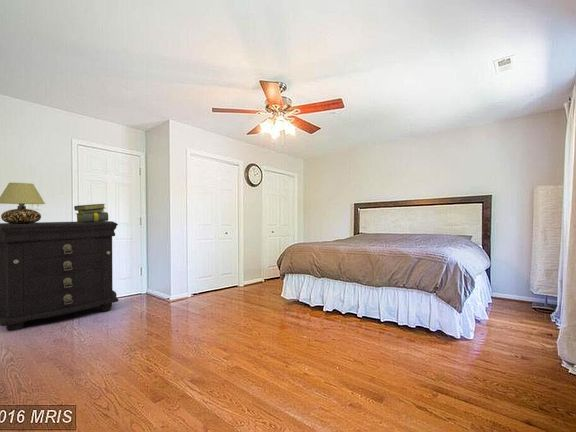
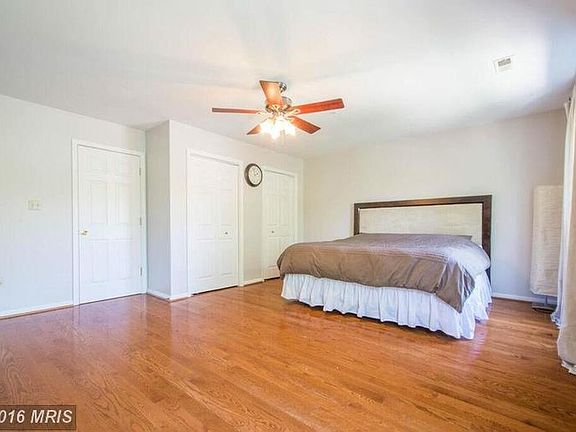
- table lamp [0,182,46,224]
- stack of books [73,203,109,223]
- dresser [0,220,119,332]
